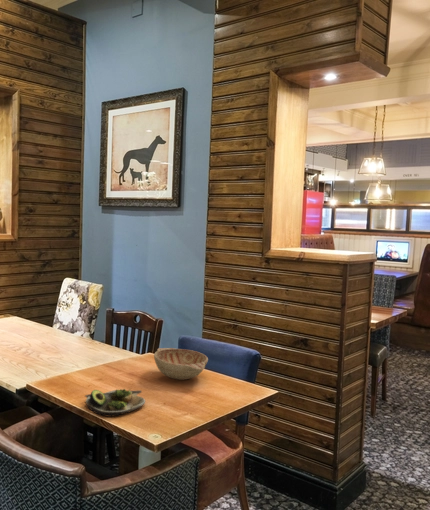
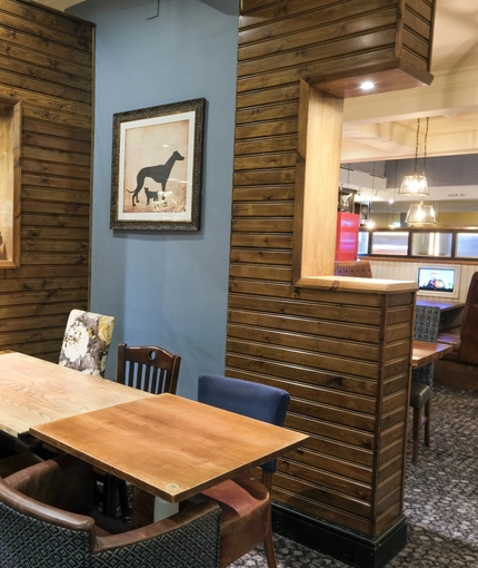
- decorative bowl [153,347,209,381]
- salad plate [84,388,146,418]
